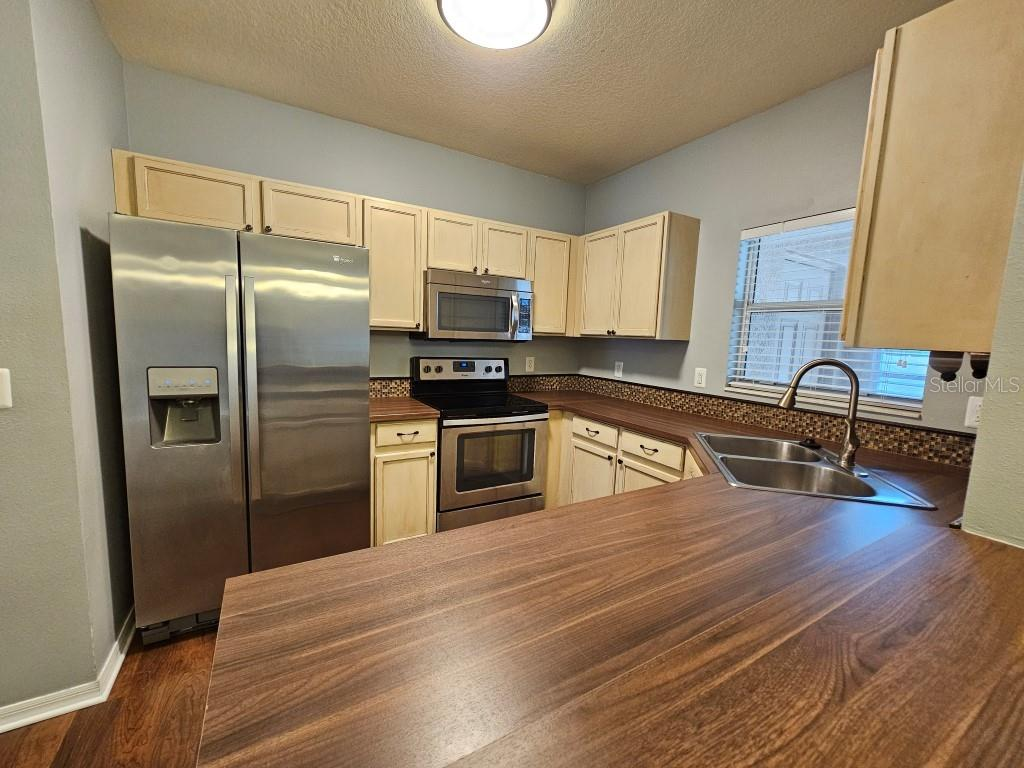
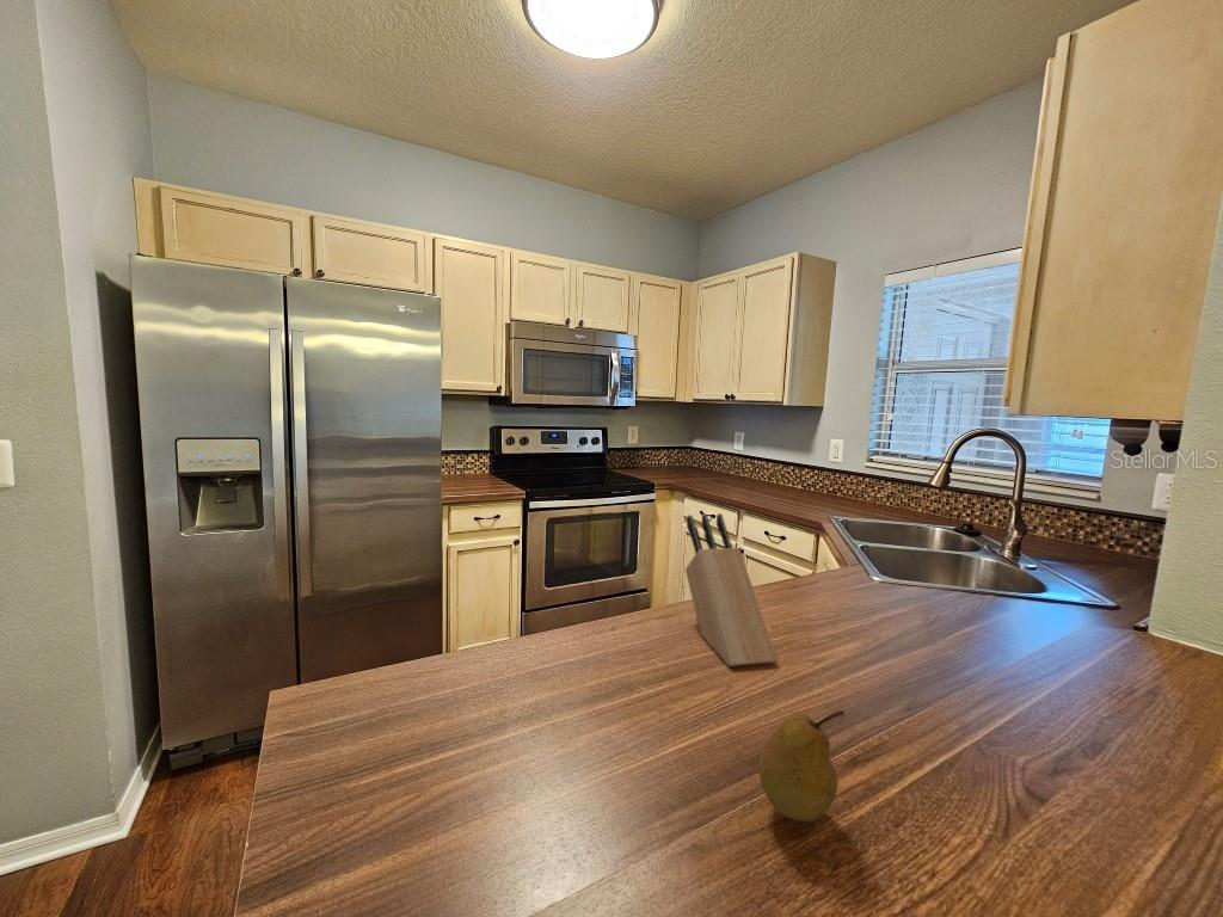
+ knife block [684,512,779,667]
+ fruit [757,709,846,823]
